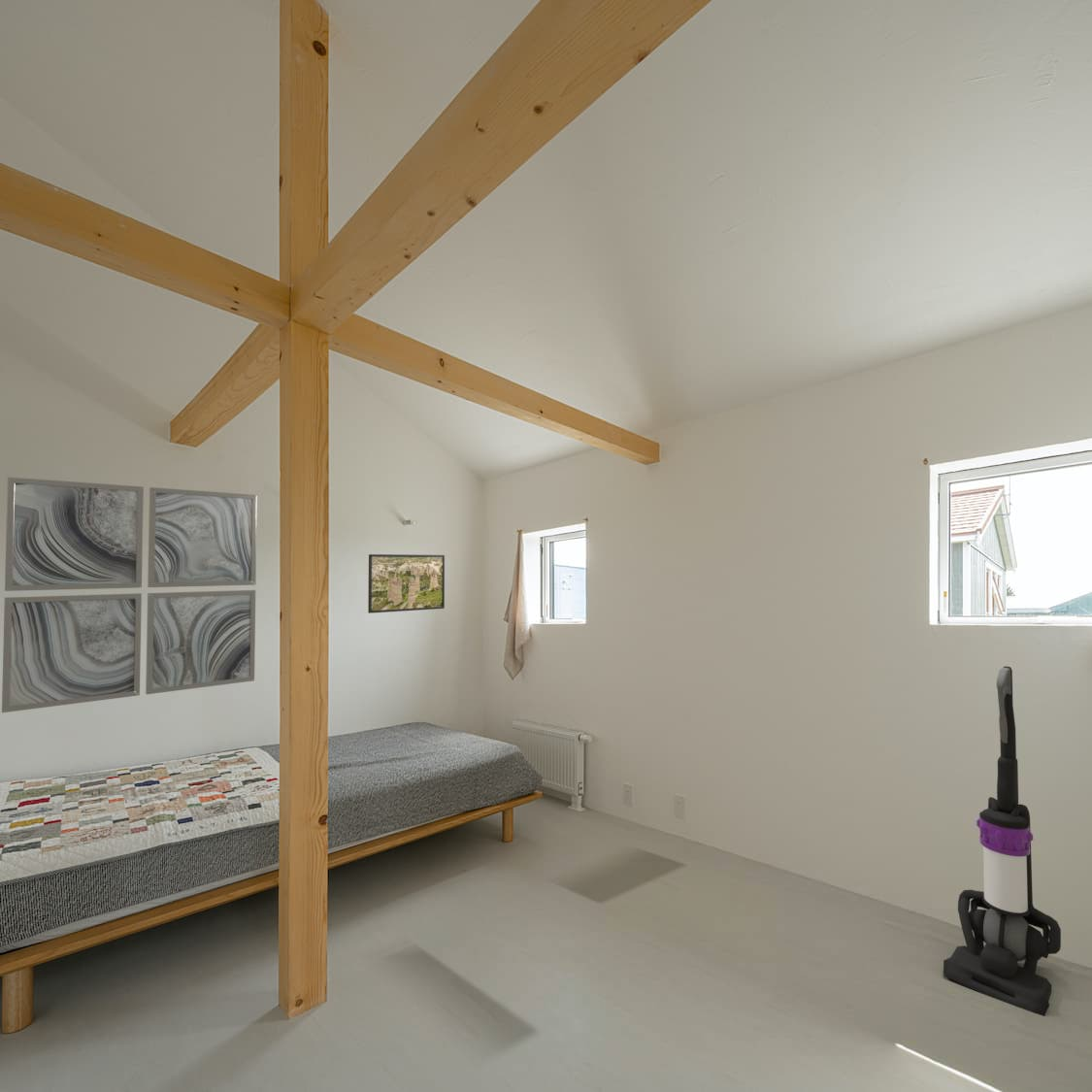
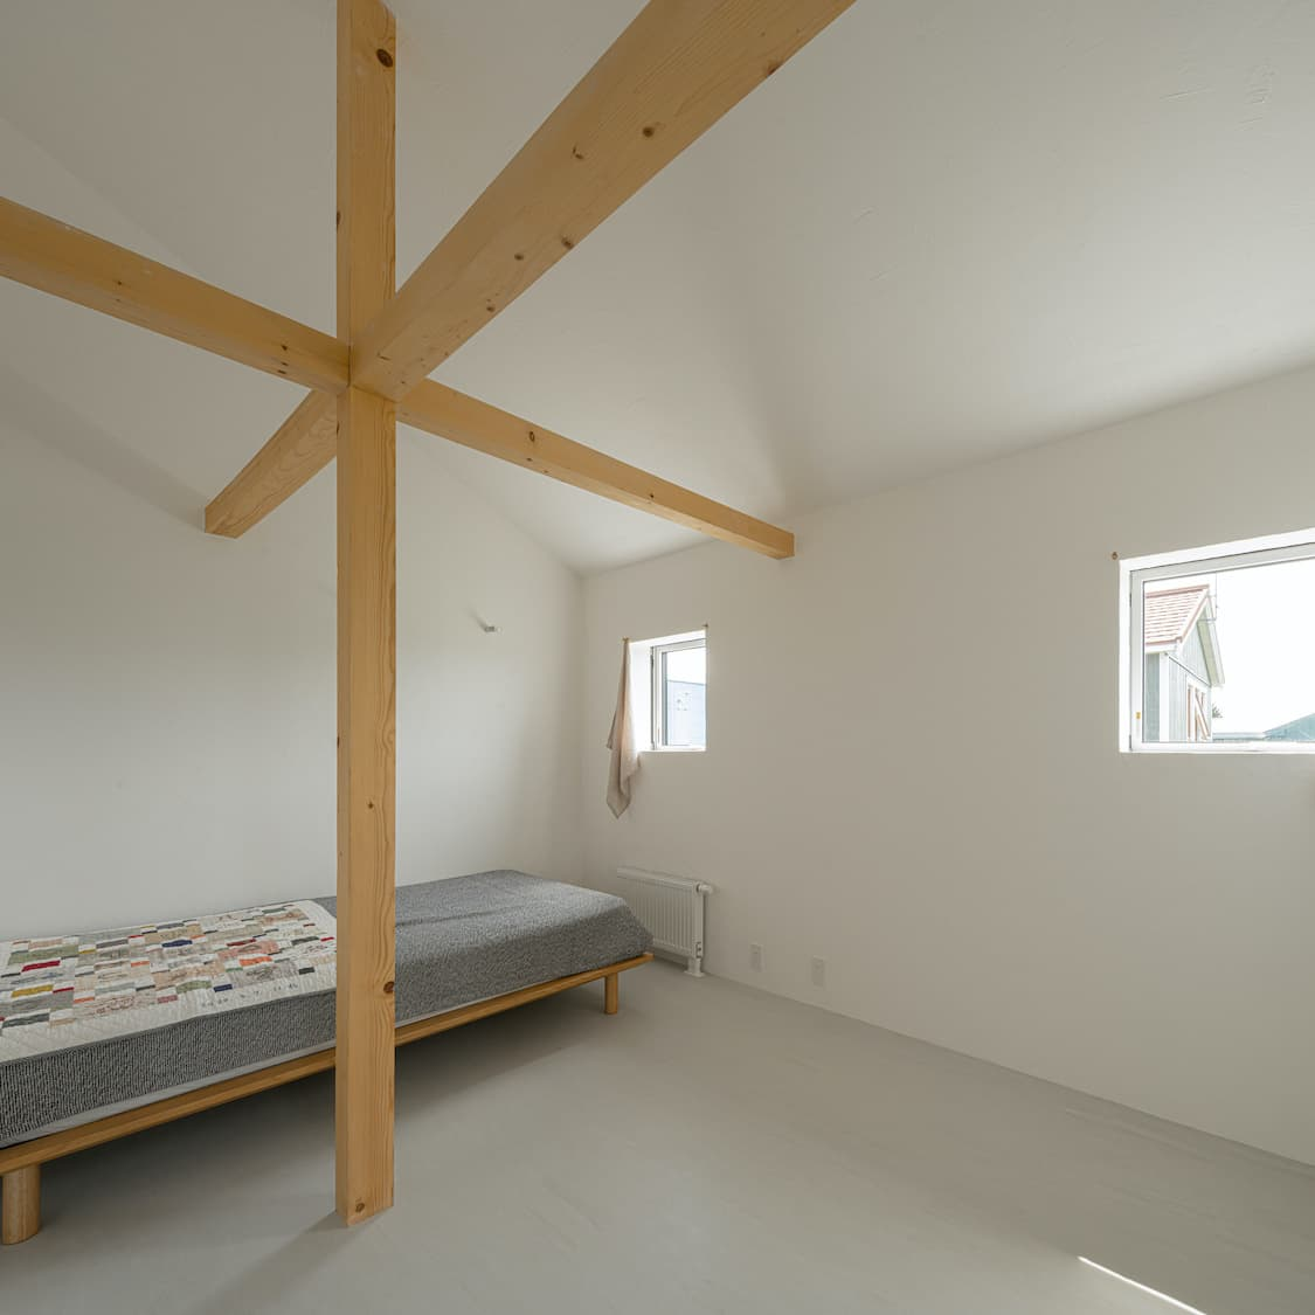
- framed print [367,553,446,614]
- wall art [1,476,258,713]
- vacuum cleaner [943,665,1062,1017]
